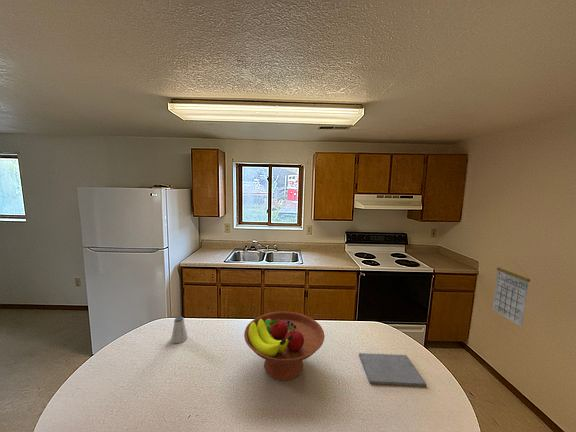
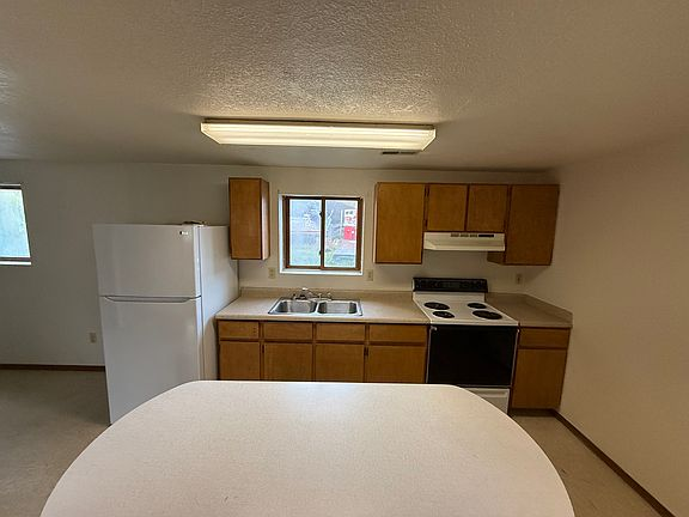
- fruit bowl [243,310,325,382]
- saltshaker [170,316,189,344]
- notepad [358,352,427,388]
- calendar [491,261,531,328]
